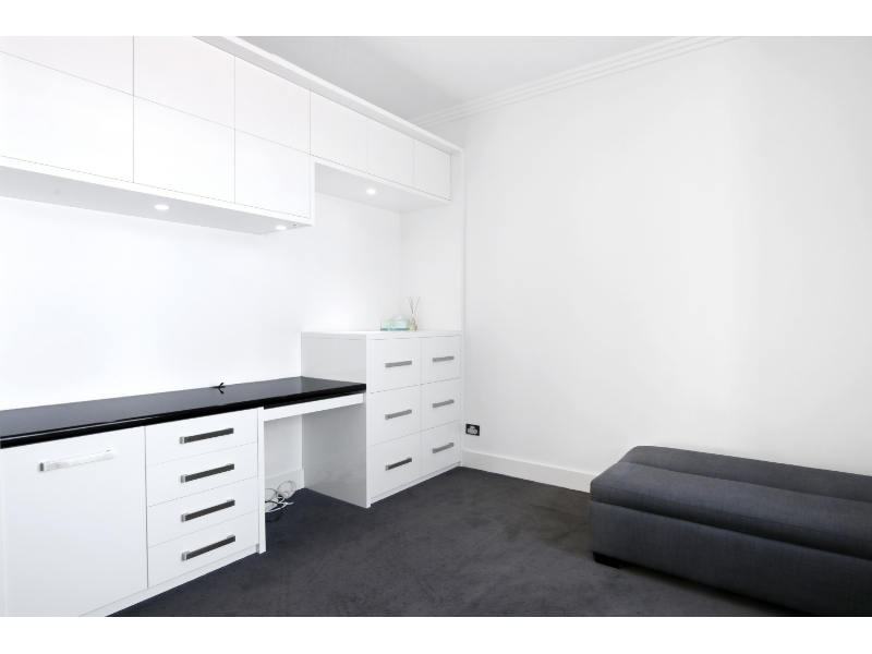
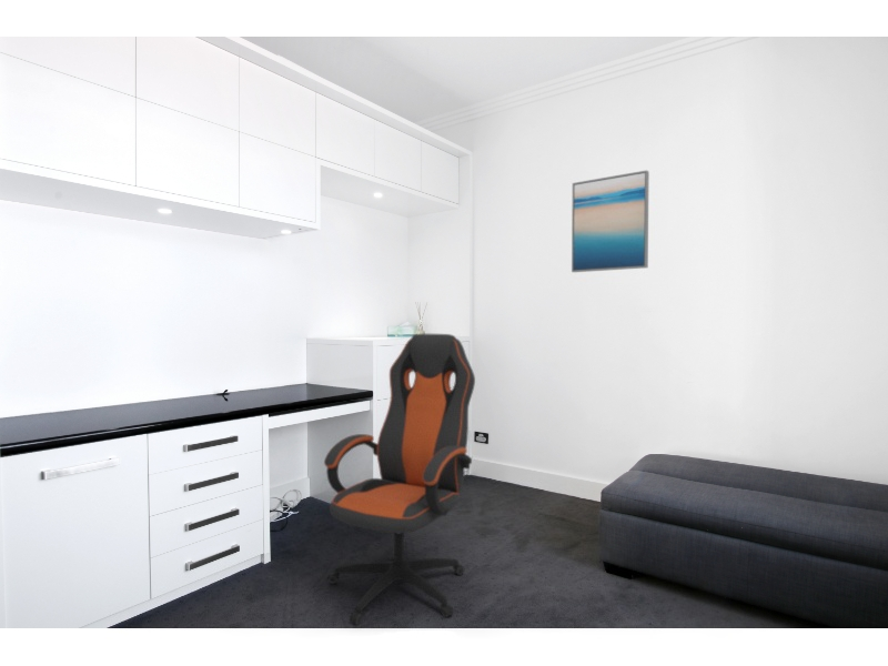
+ office chair [323,333,476,626]
+ wall art [571,169,650,273]
